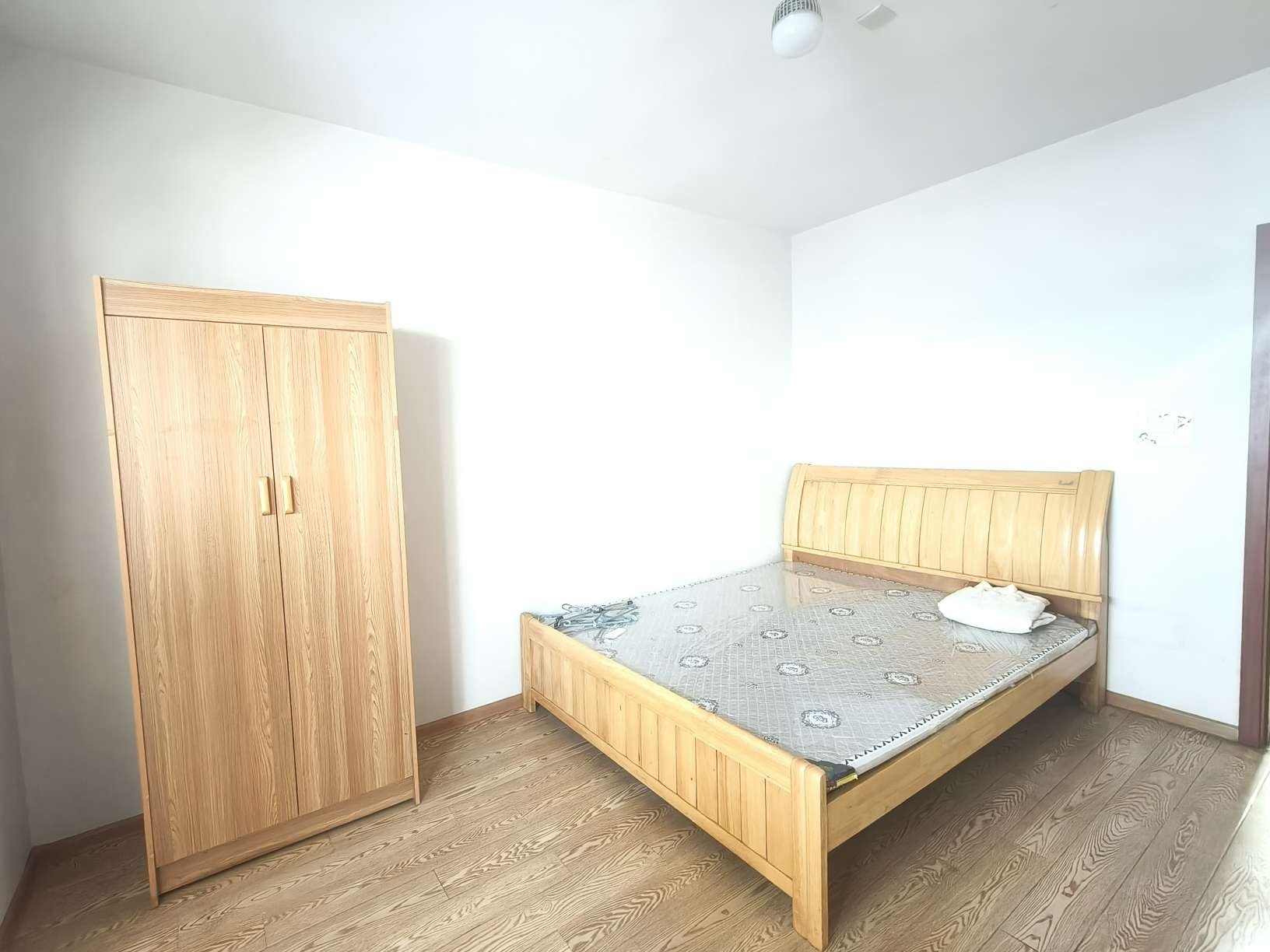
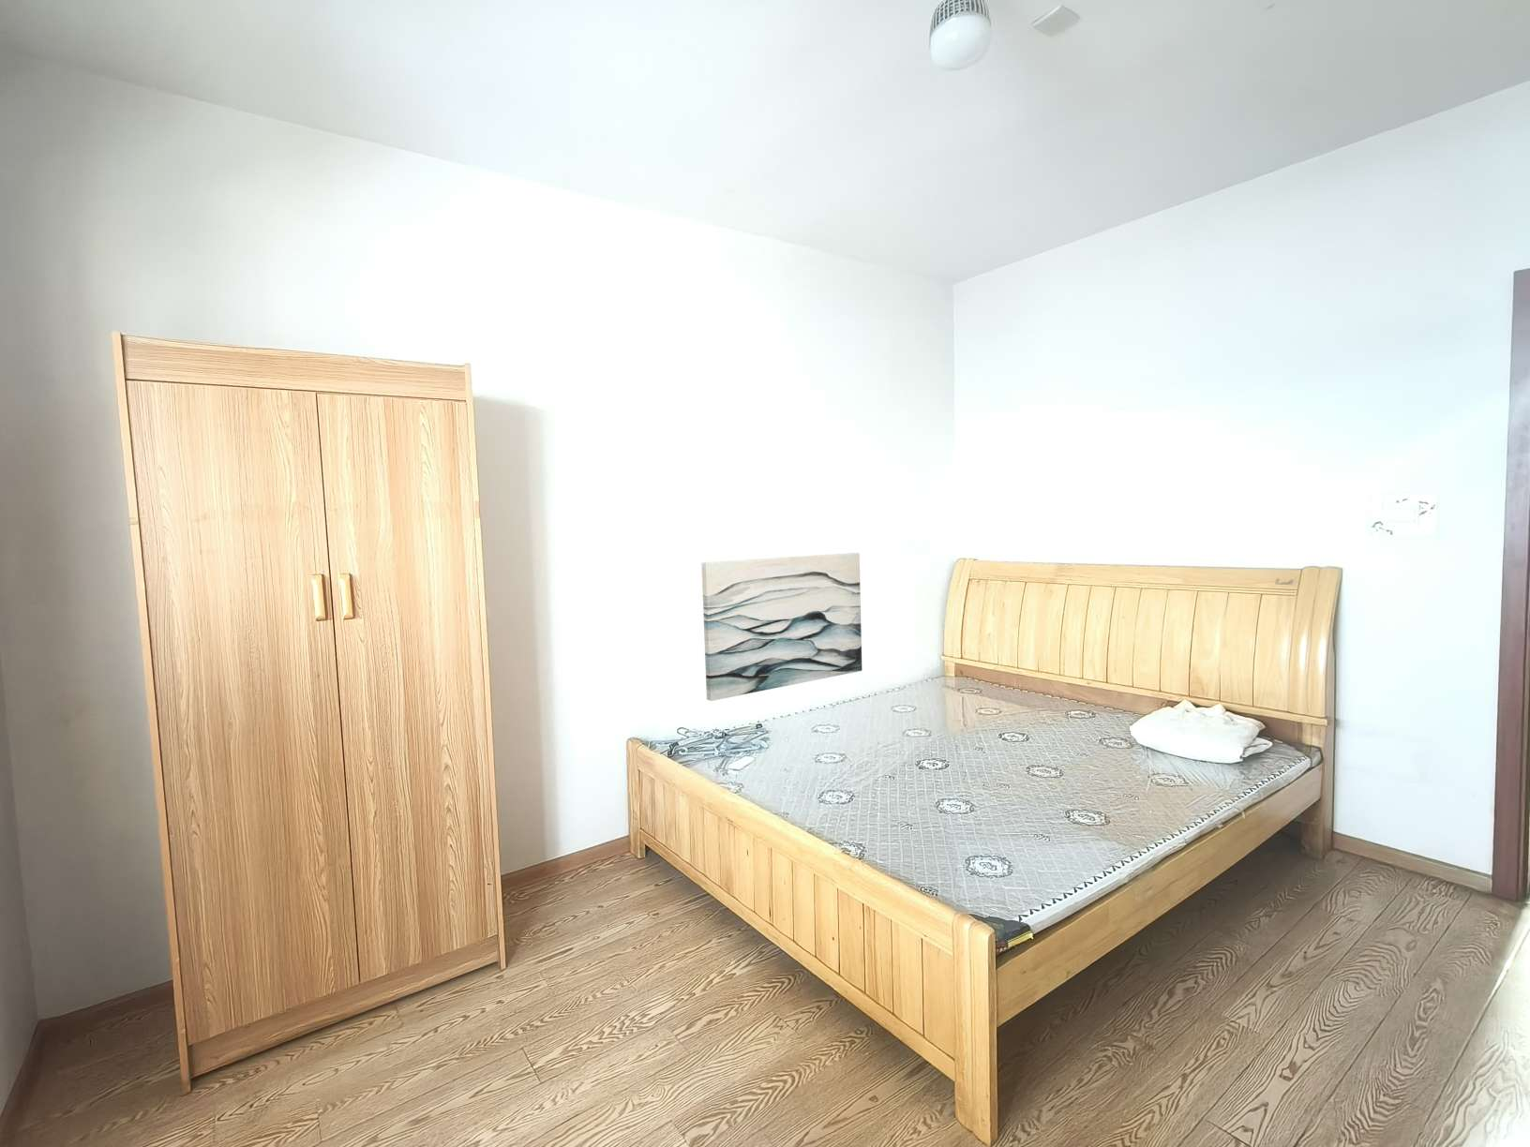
+ wall art [701,552,864,702]
